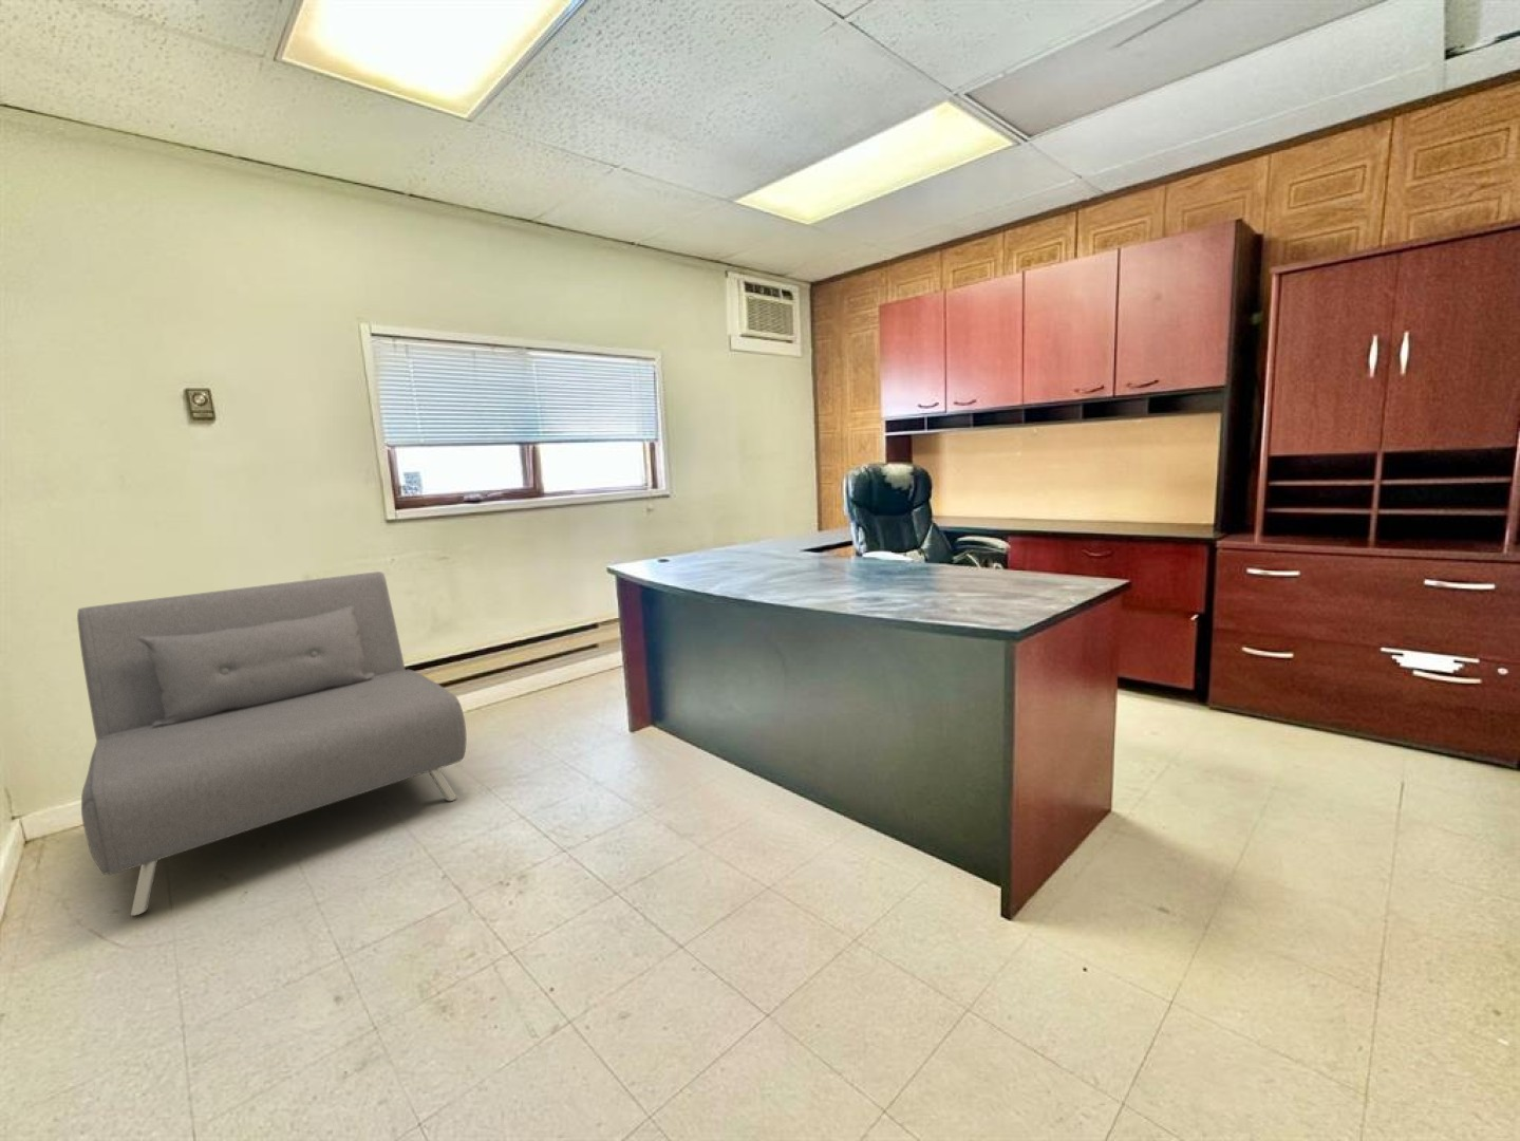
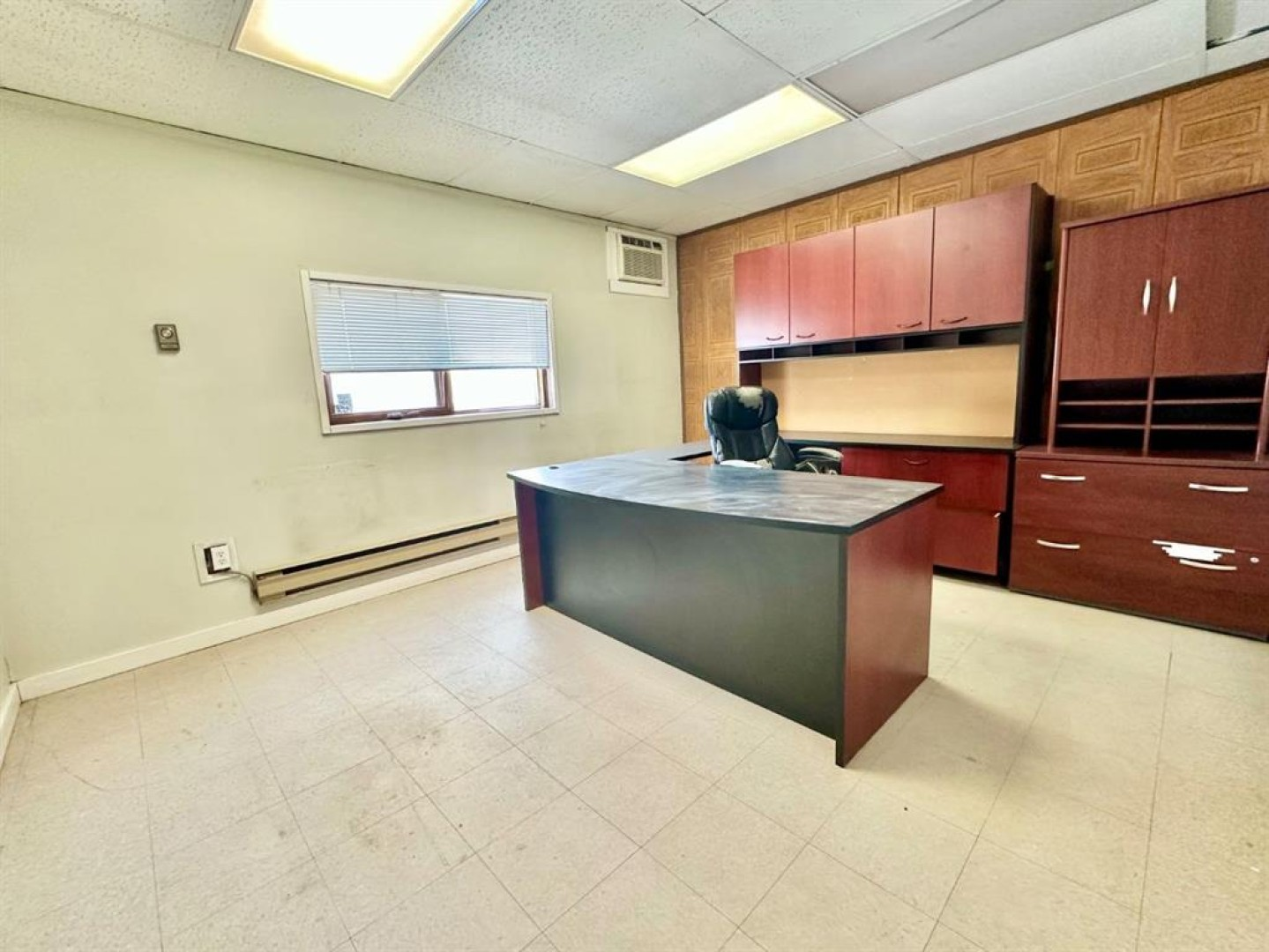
- sofa [75,570,468,917]
